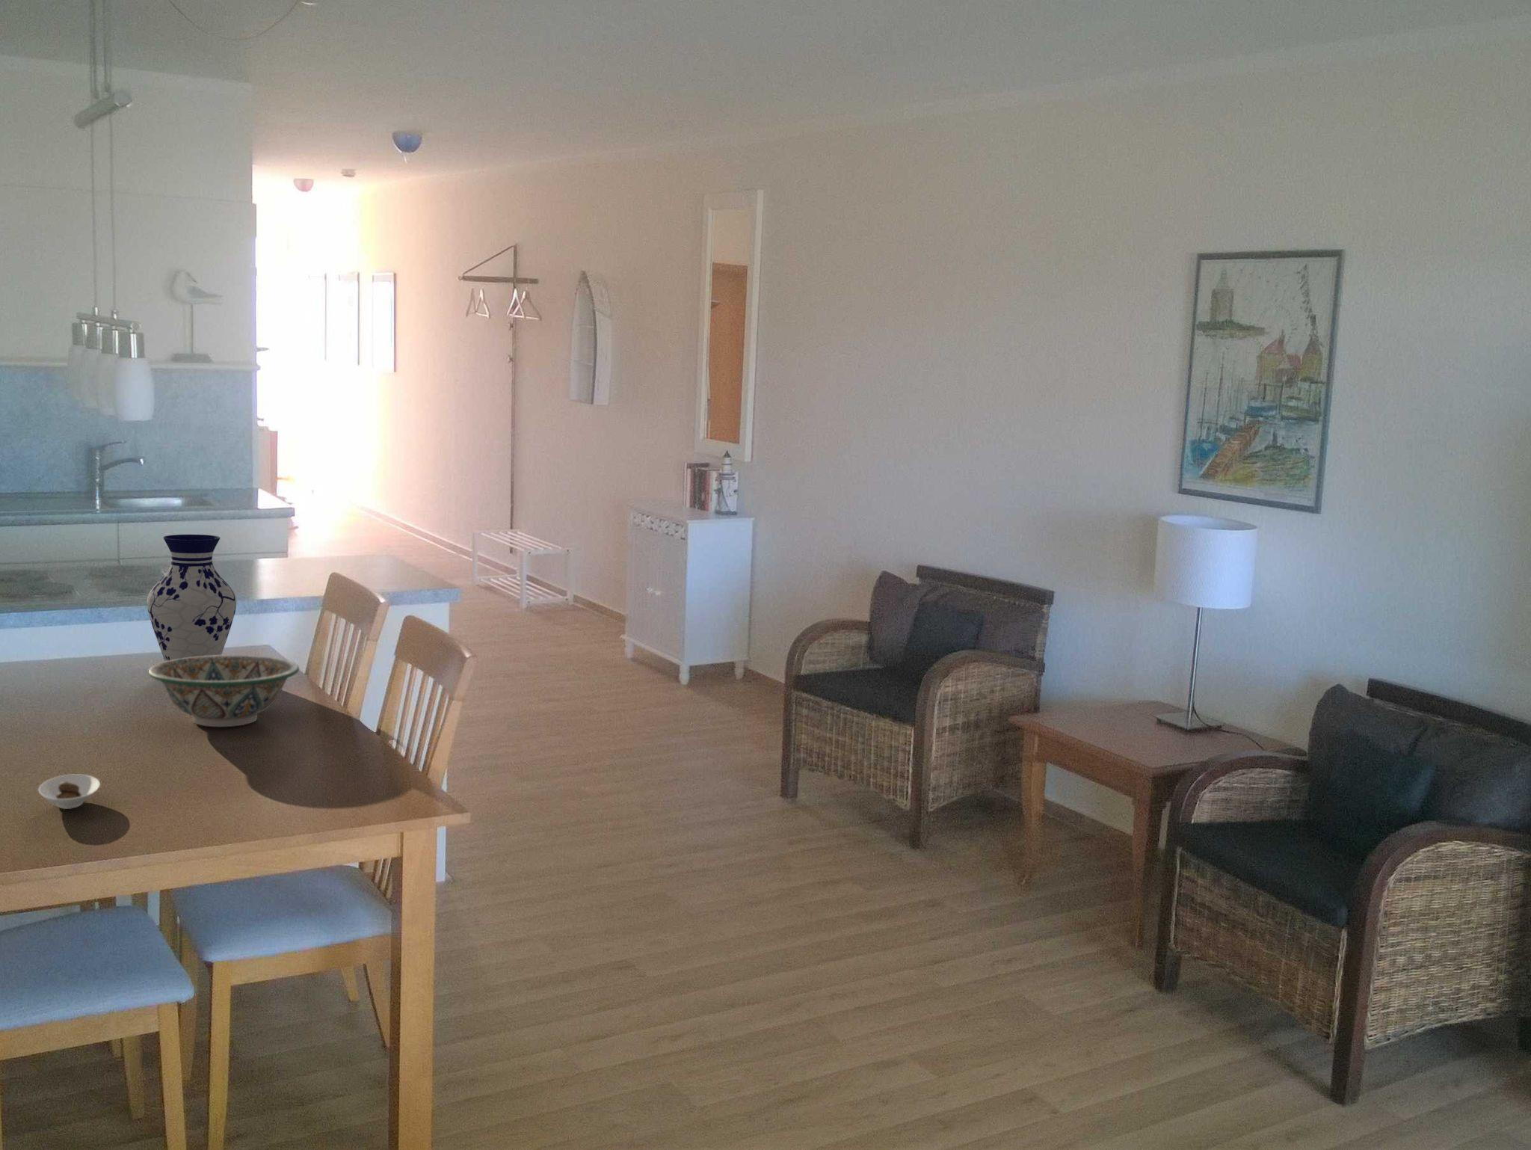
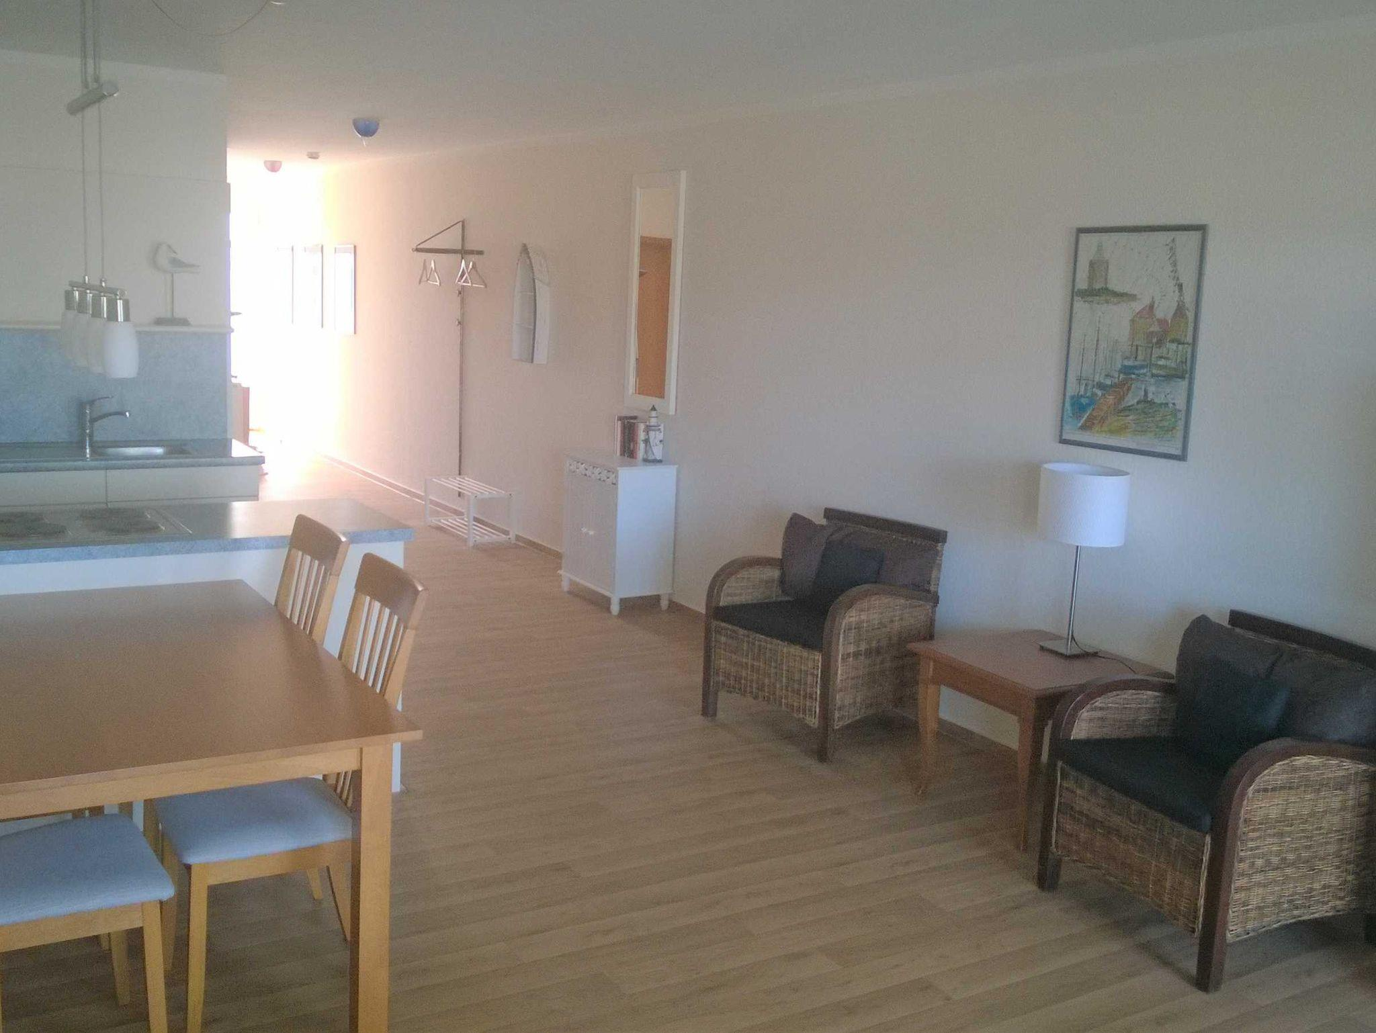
- decorative bowl [149,655,299,727]
- saucer [37,773,101,809]
- vase [146,534,237,662]
